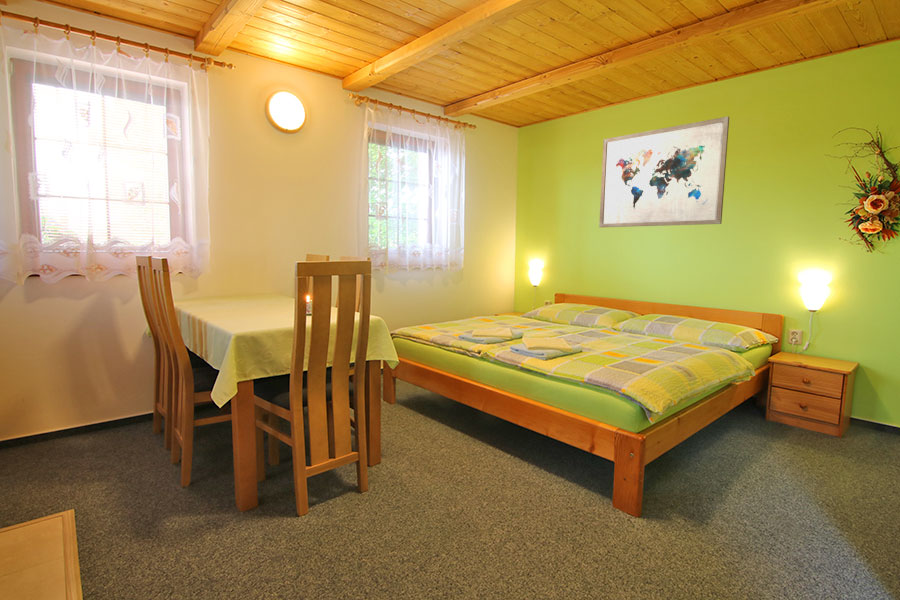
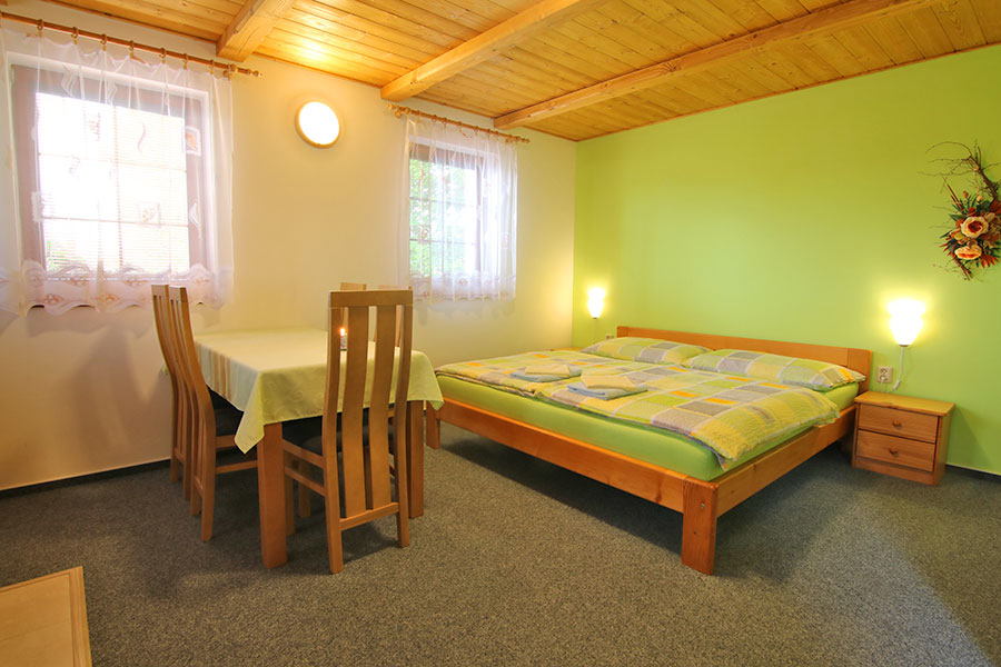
- wall art [598,116,730,228]
